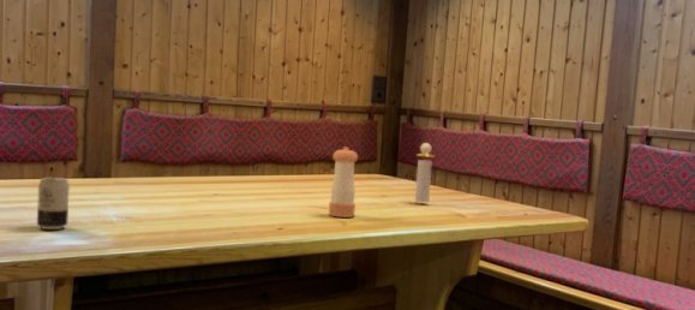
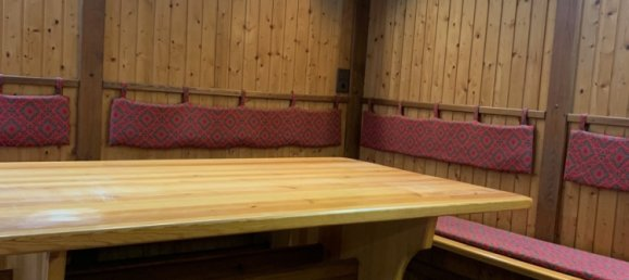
- beverage can [36,172,71,231]
- perfume bottle [414,142,436,203]
- pepper shaker [328,145,359,219]
